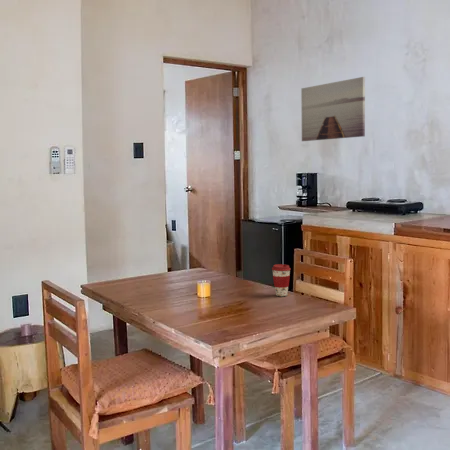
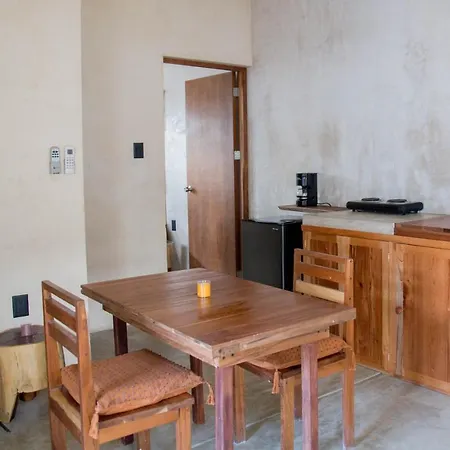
- wall art [300,76,366,142]
- coffee cup [271,263,291,297]
